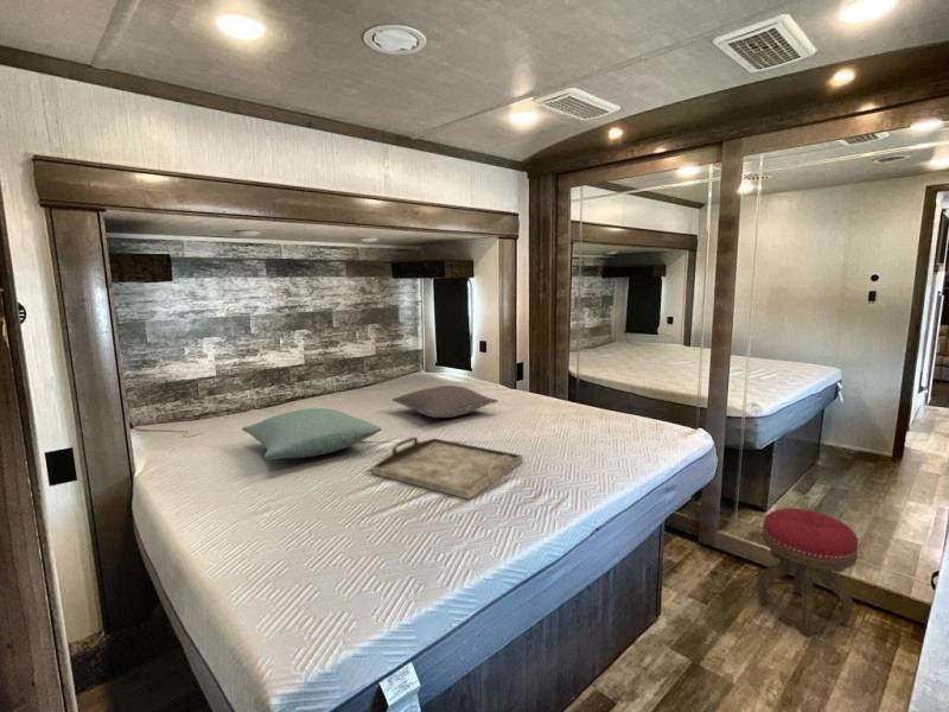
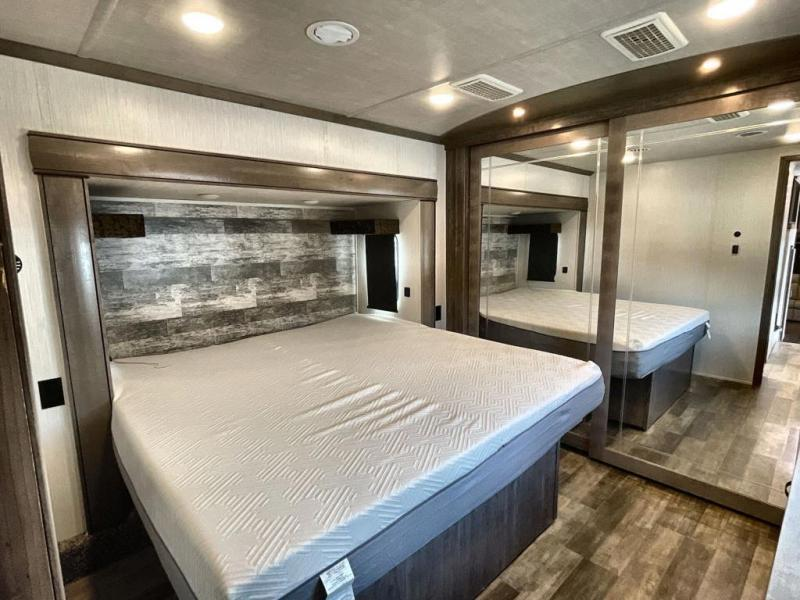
- pillow [241,407,383,460]
- stool [756,507,860,637]
- pillow [391,384,499,419]
- serving tray [370,436,524,501]
